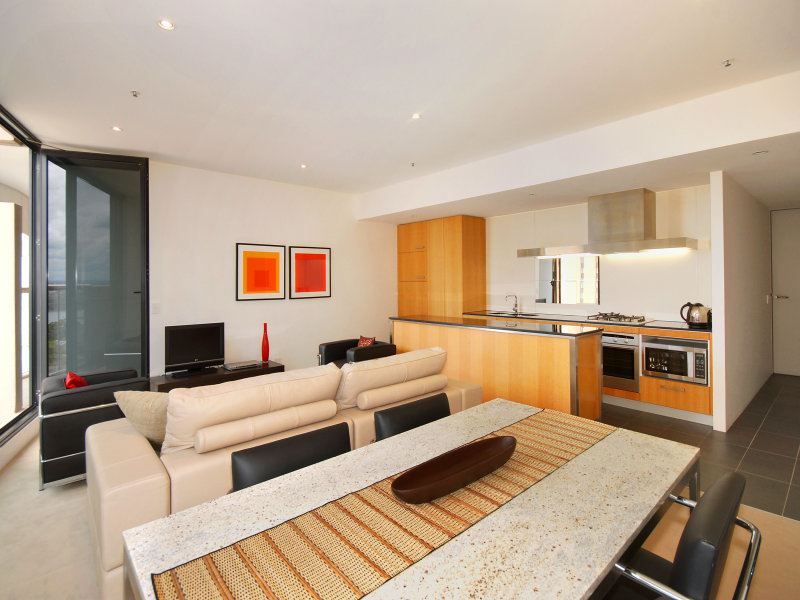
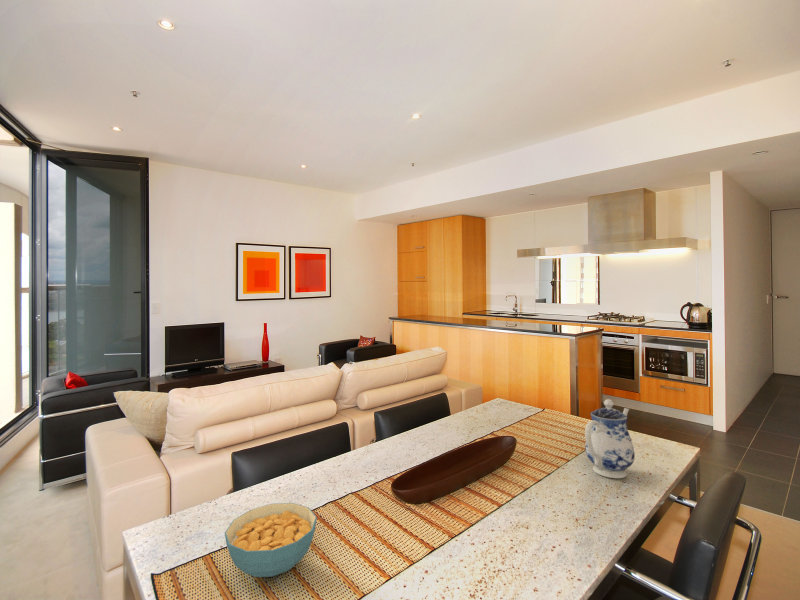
+ teapot [584,398,636,479]
+ cereal bowl [224,502,318,578]
